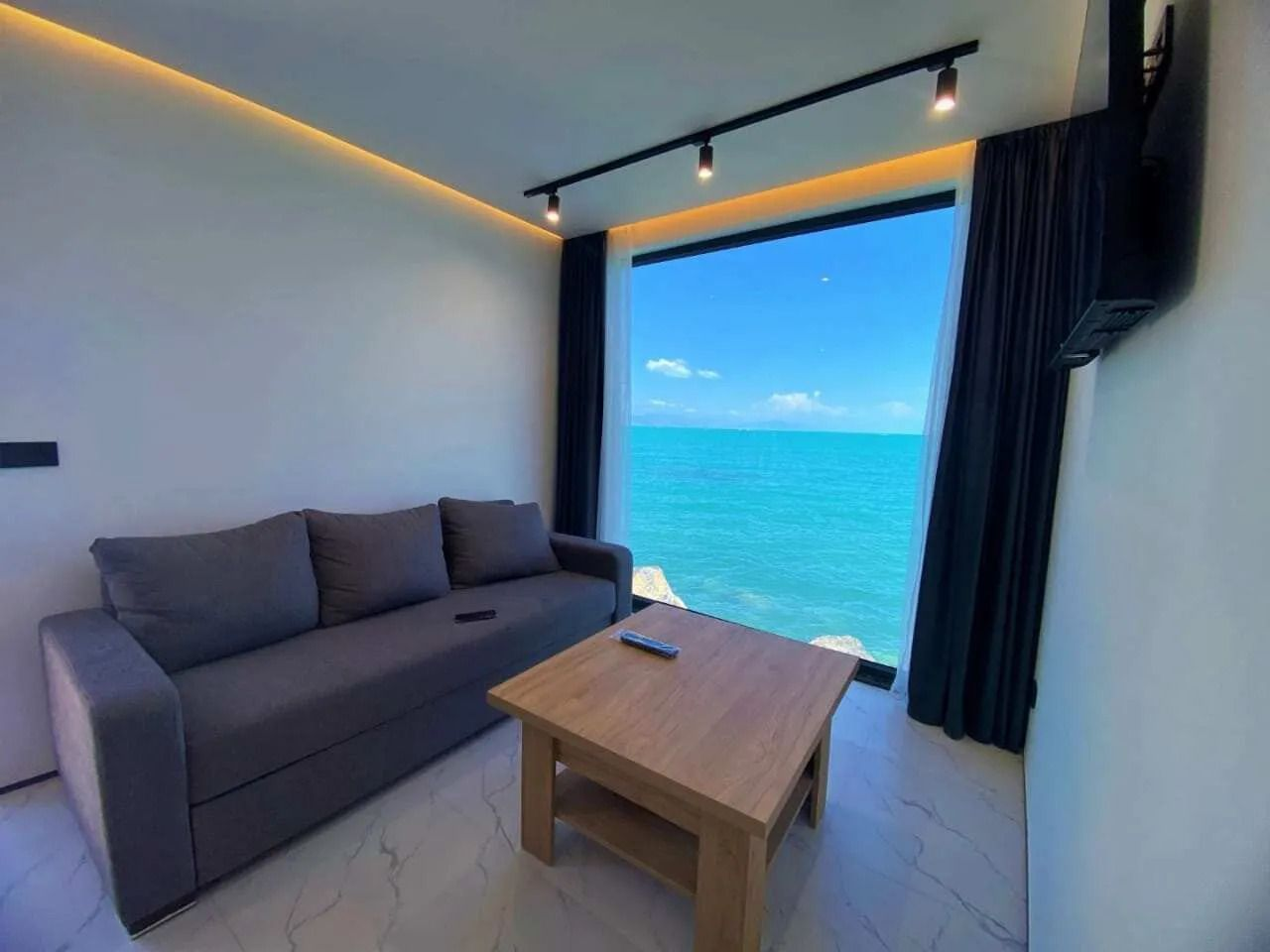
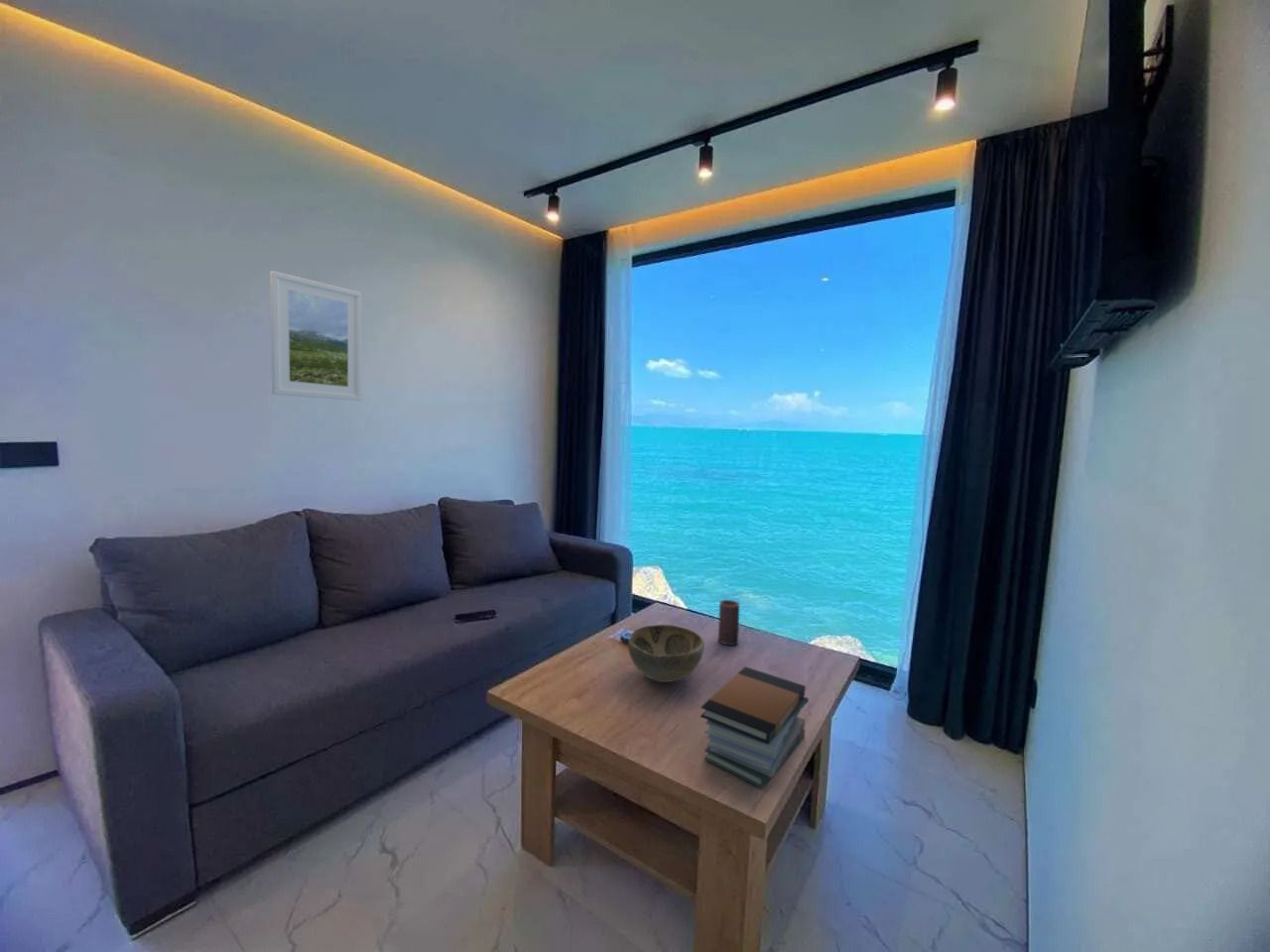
+ book stack [699,665,810,789]
+ candle [717,599,740,646]
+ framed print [269,270,363,402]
+ decorative bowl [627,624,705,683]
